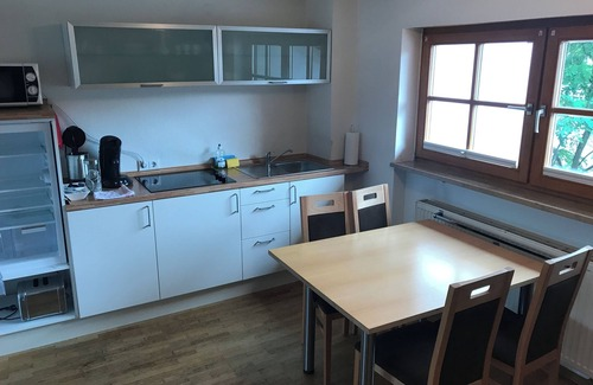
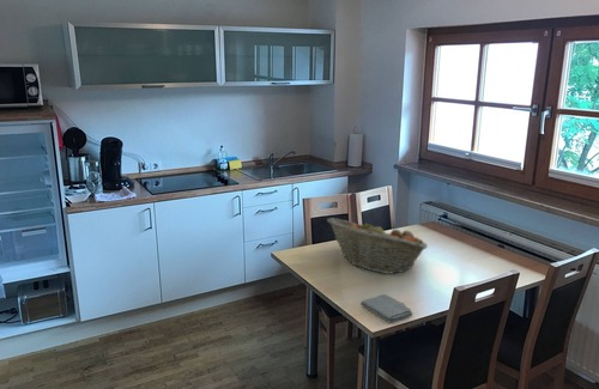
+ washcloth [359,293,413,324]
+ fruit basket [326,217,429,275]
